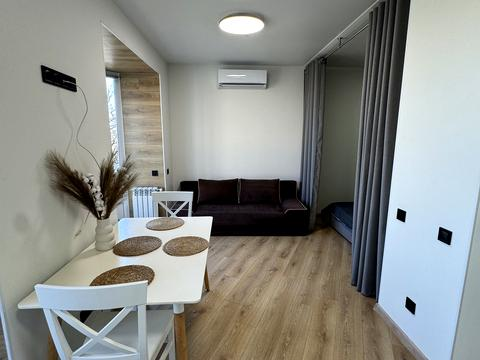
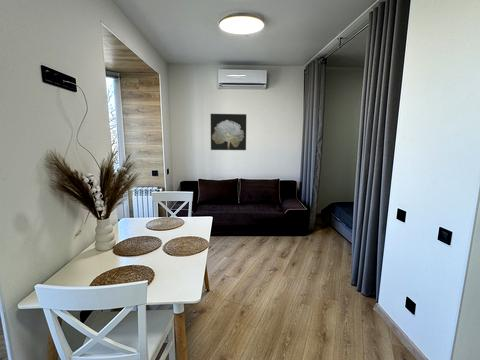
+ wall art [210,113,247,151]
